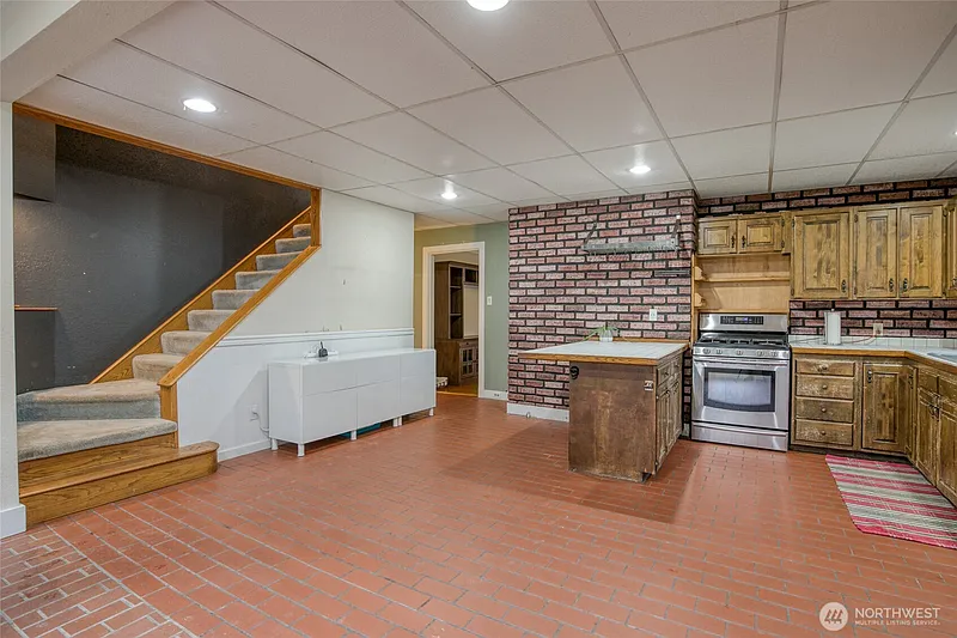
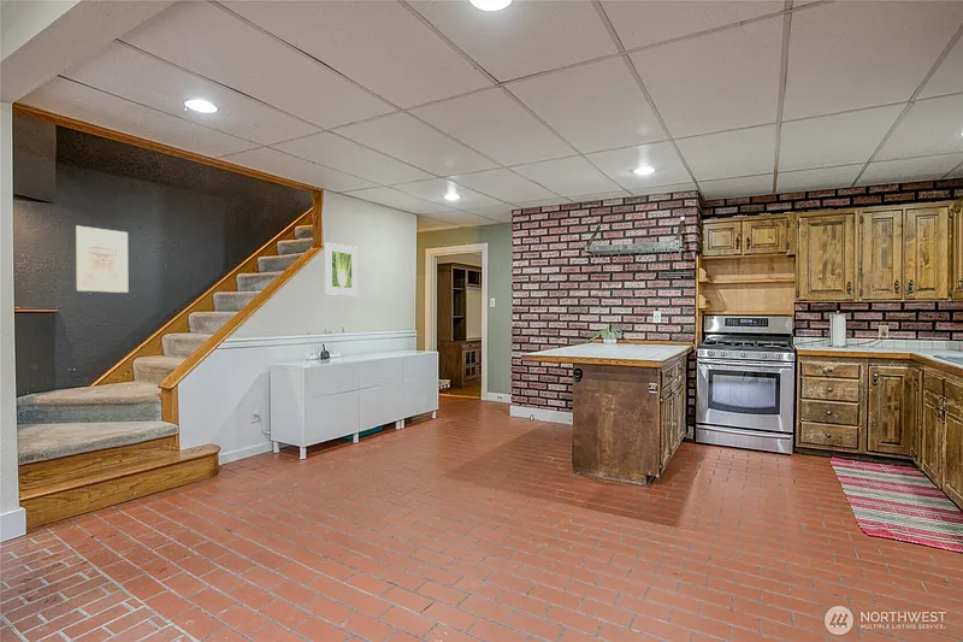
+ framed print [324,241,359,296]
+ wall art [75,224,129,294]
